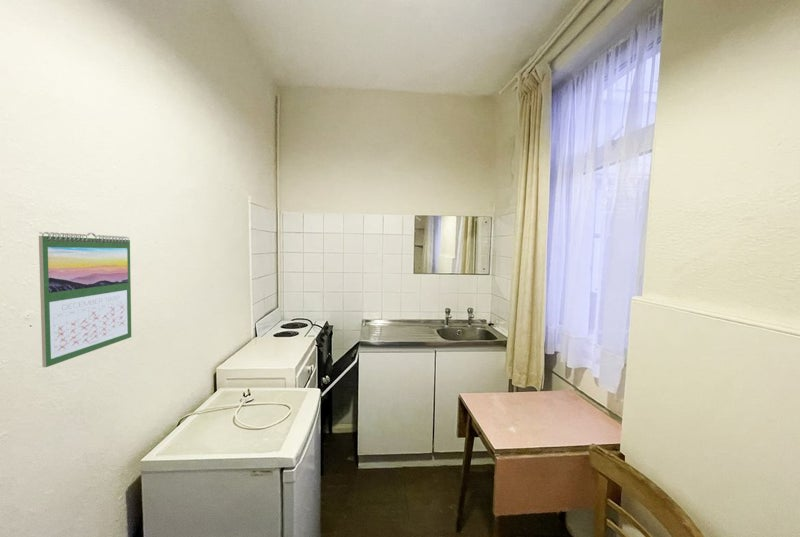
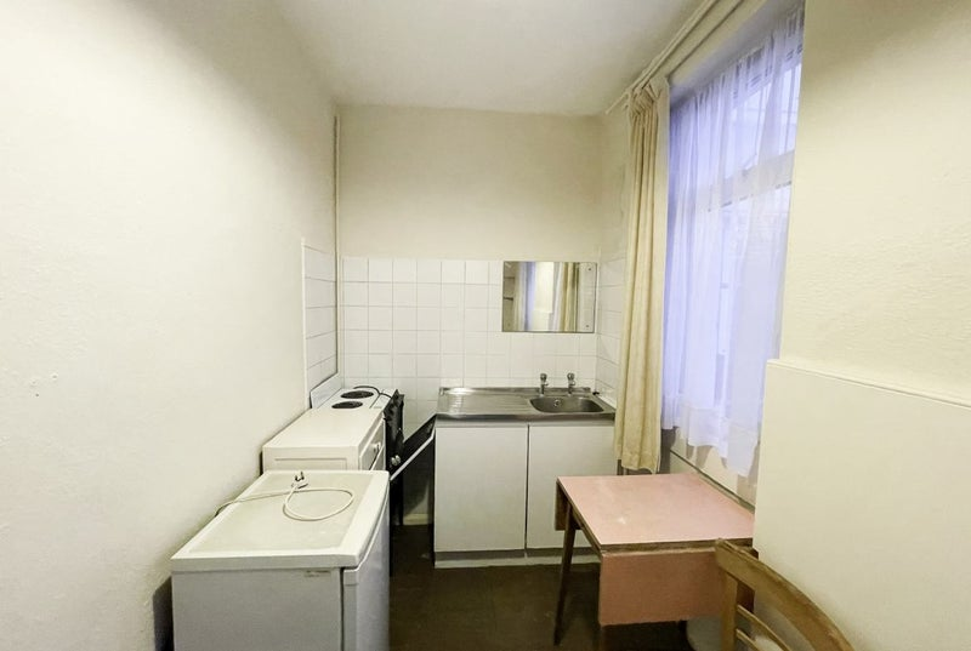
- calendar [38,231,132,368]
